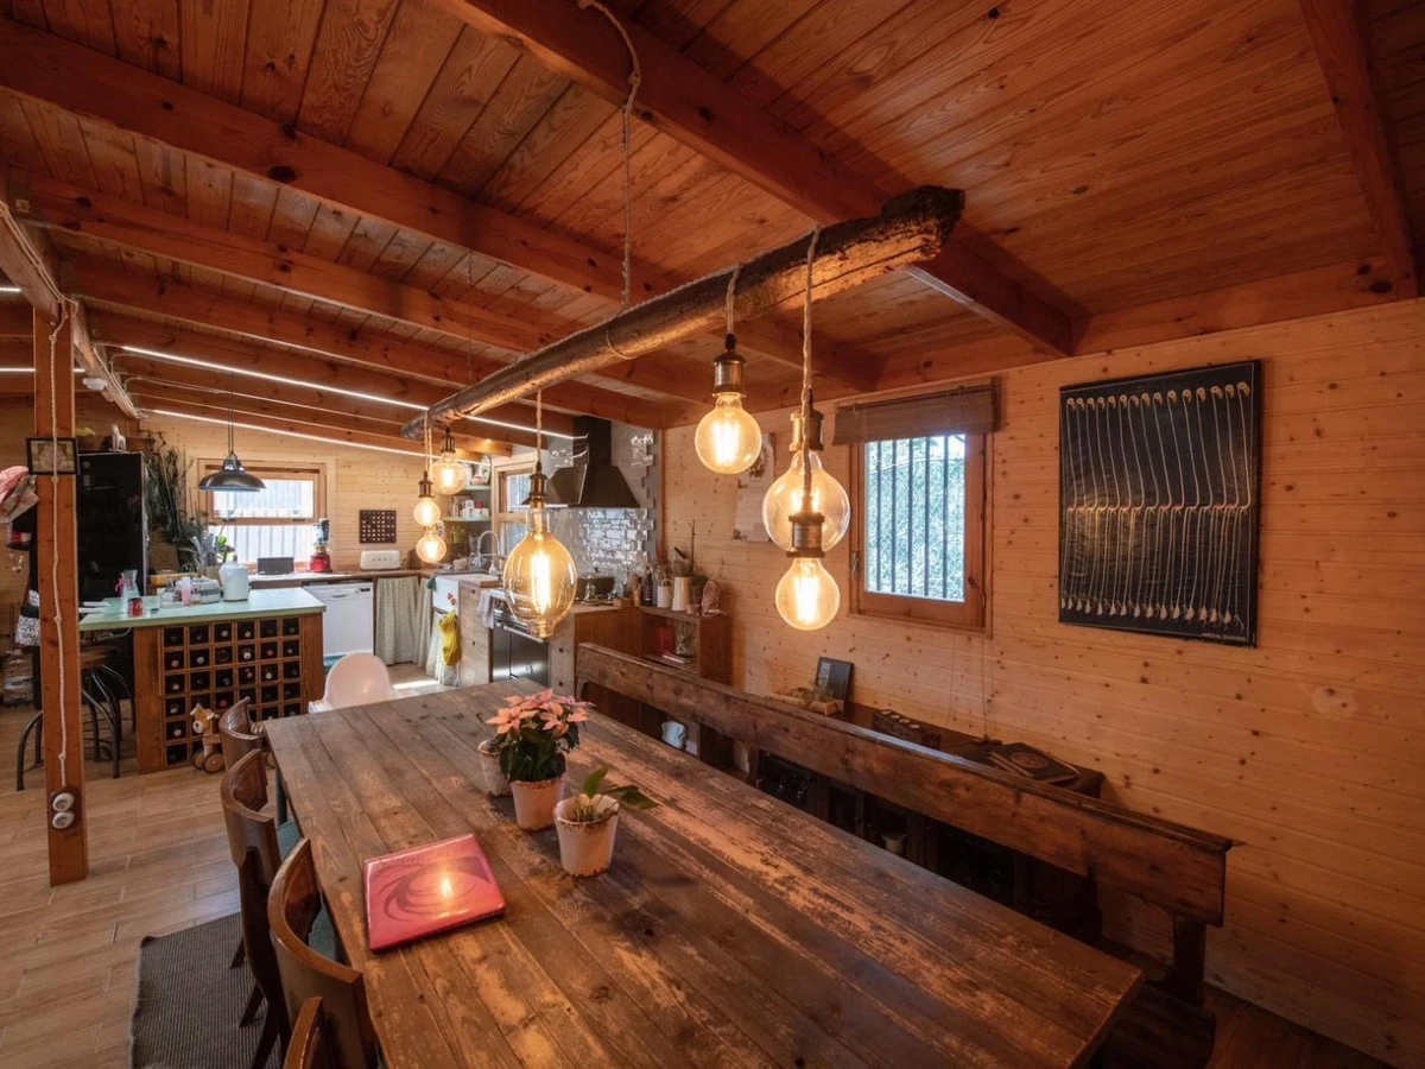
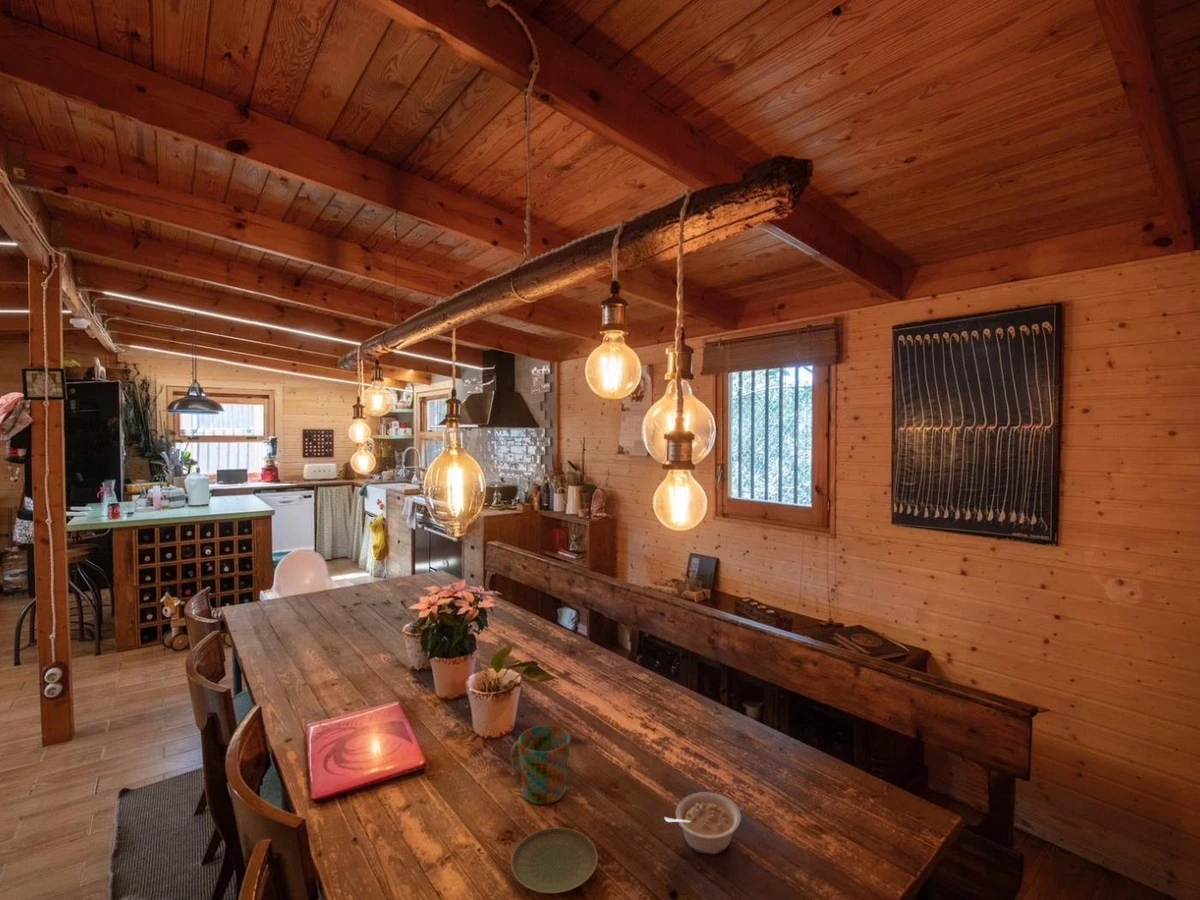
+ legume [663,791,742,856]
+ plate [510,826,599,894]
+ mug [509,725,571,805]
